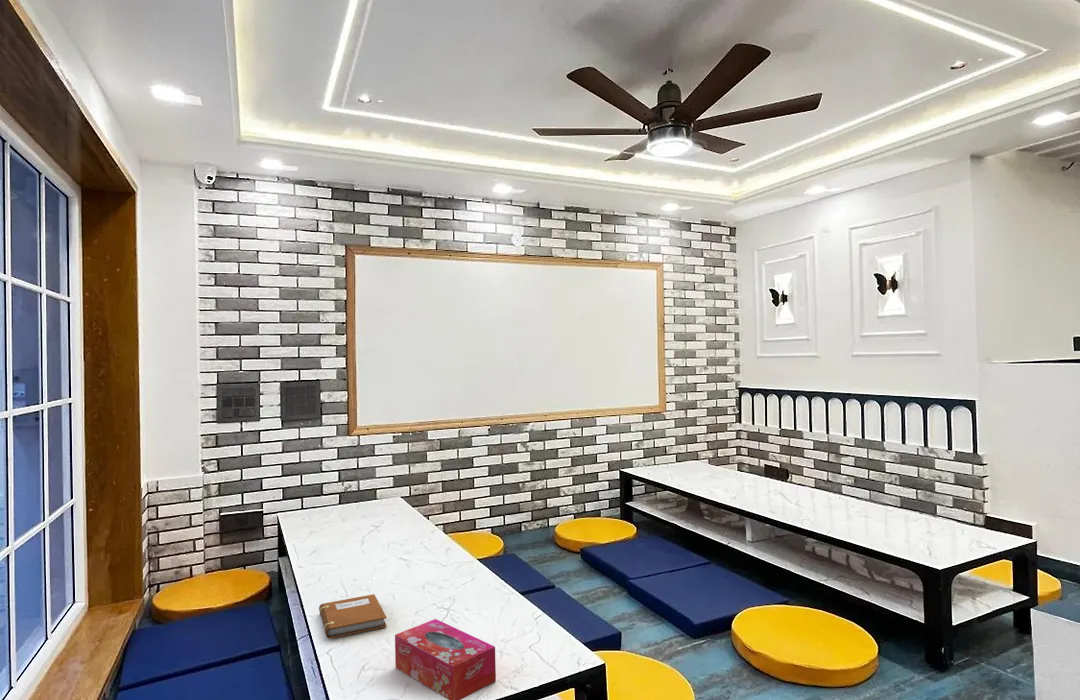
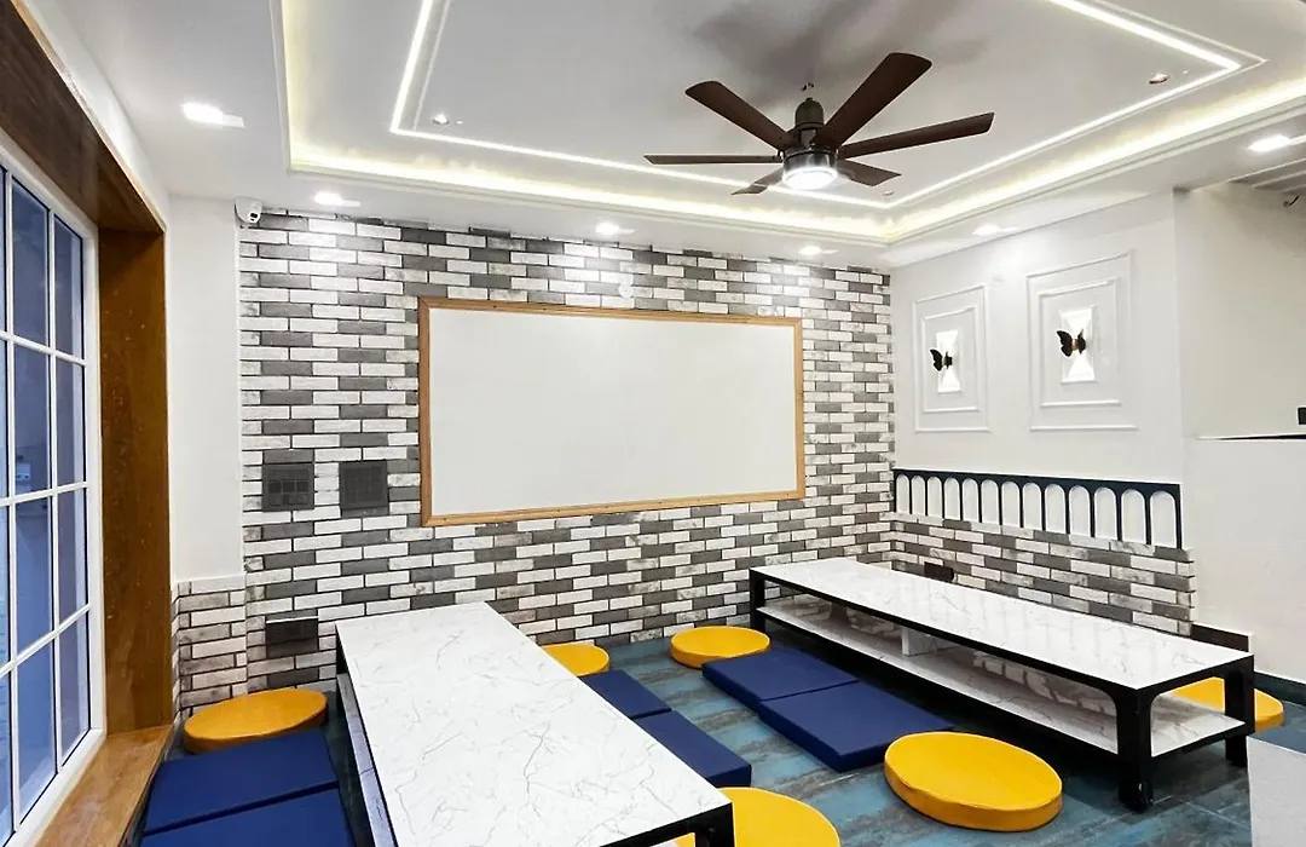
- notebook [318,593,387,639]
- tissue box [394,618,497,700]
